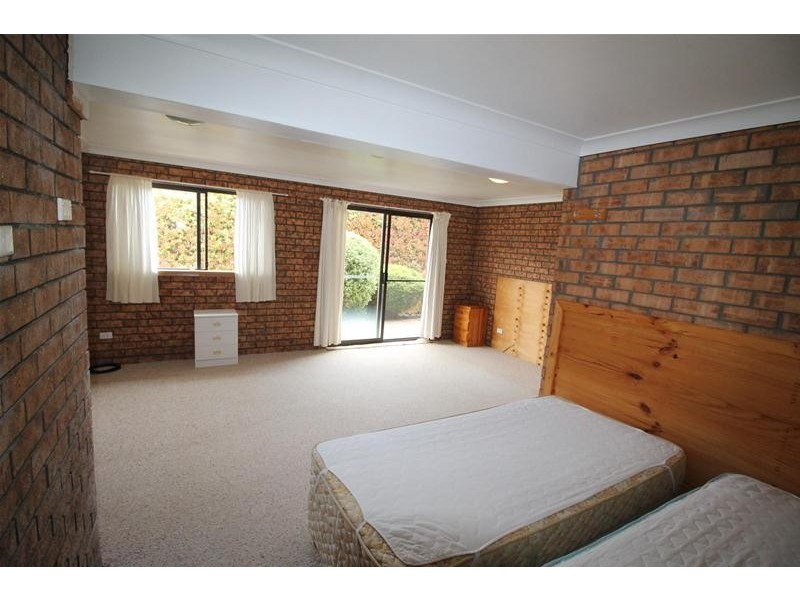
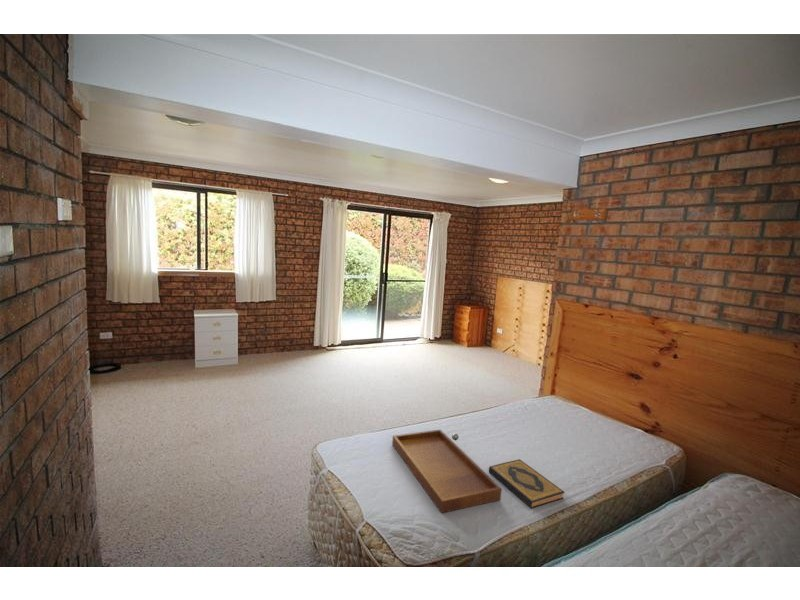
+ hardback book [488,458,565,510]
+ tray [391,429,503,514]
